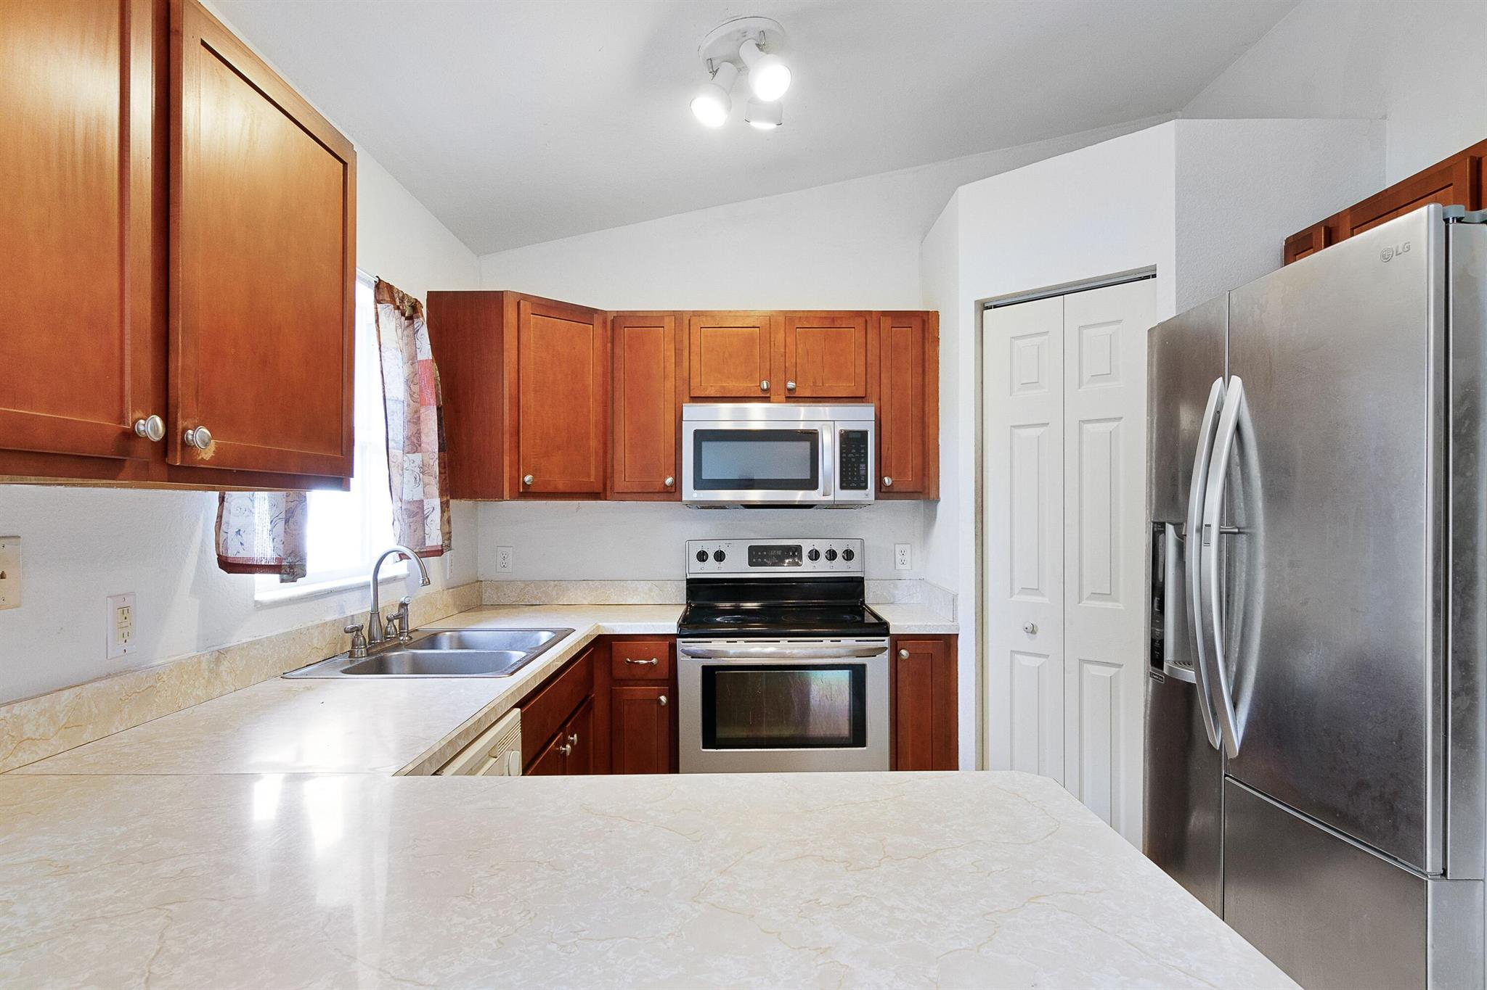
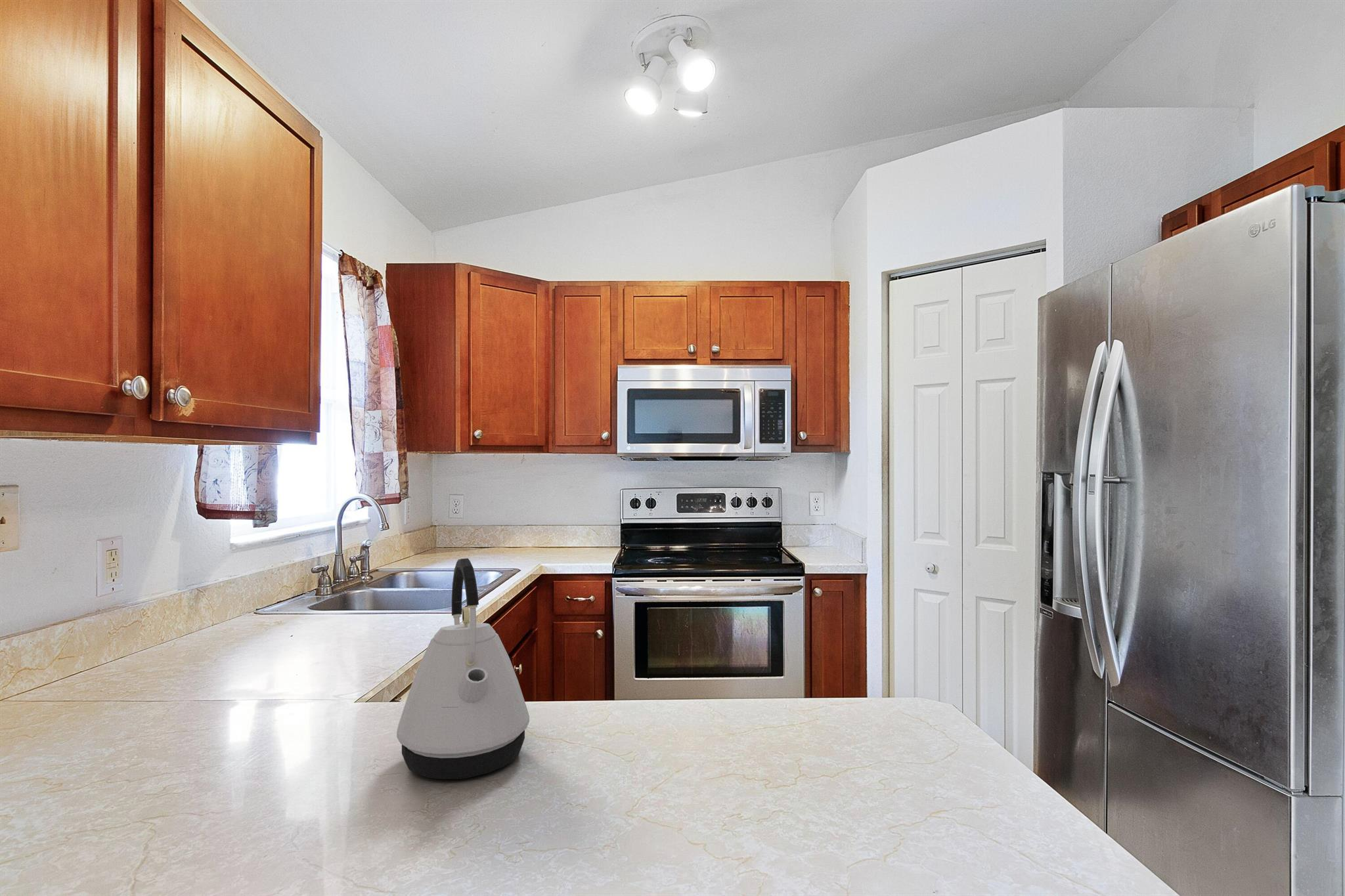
+ kettle [396,558,530,780]
